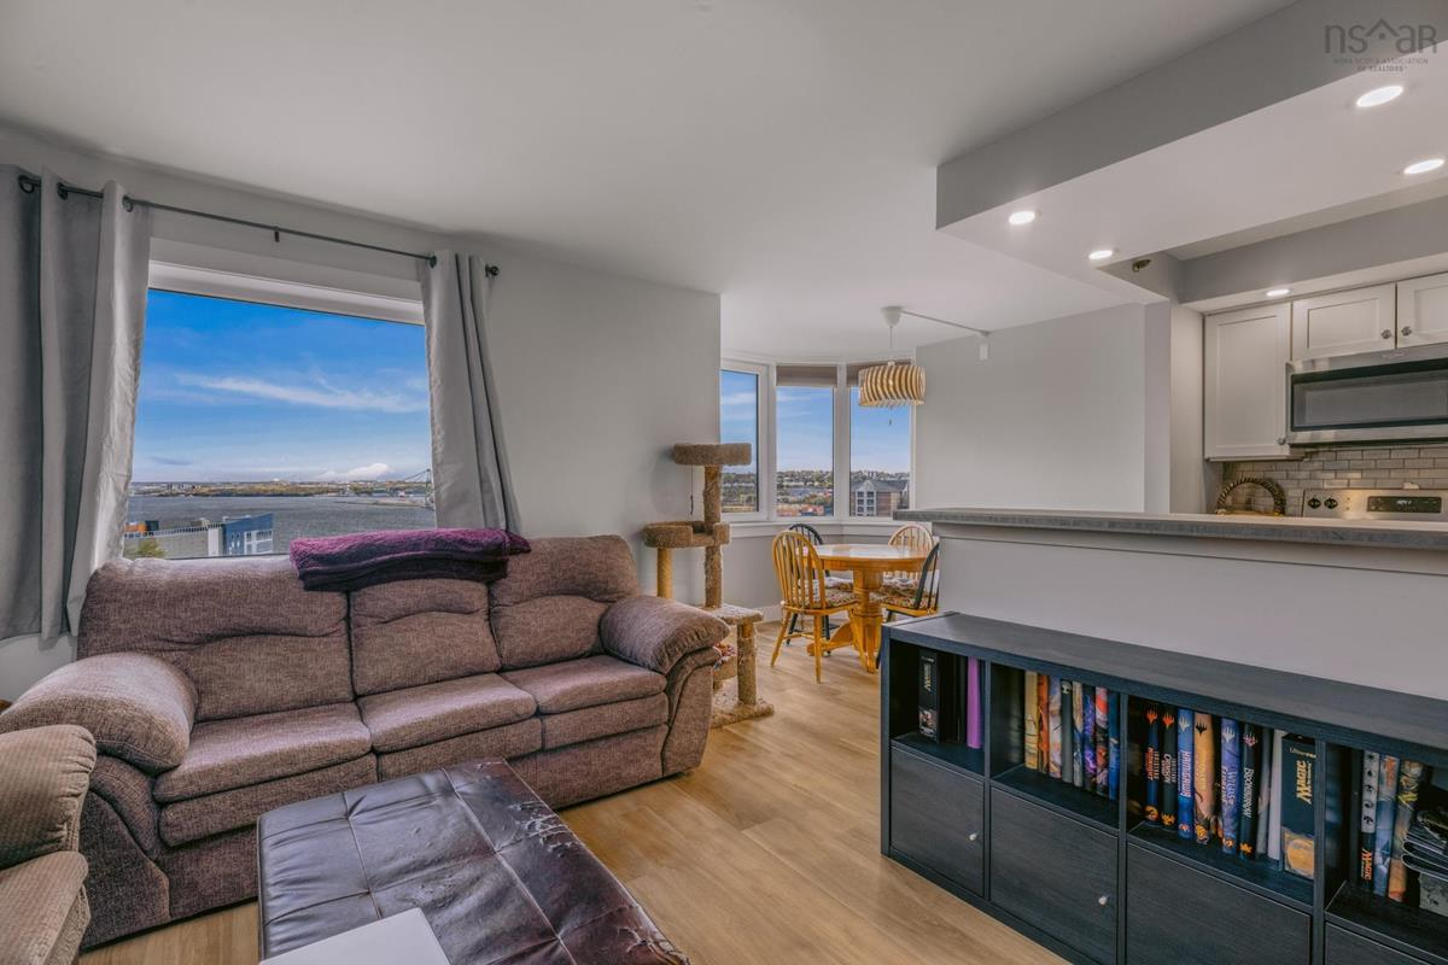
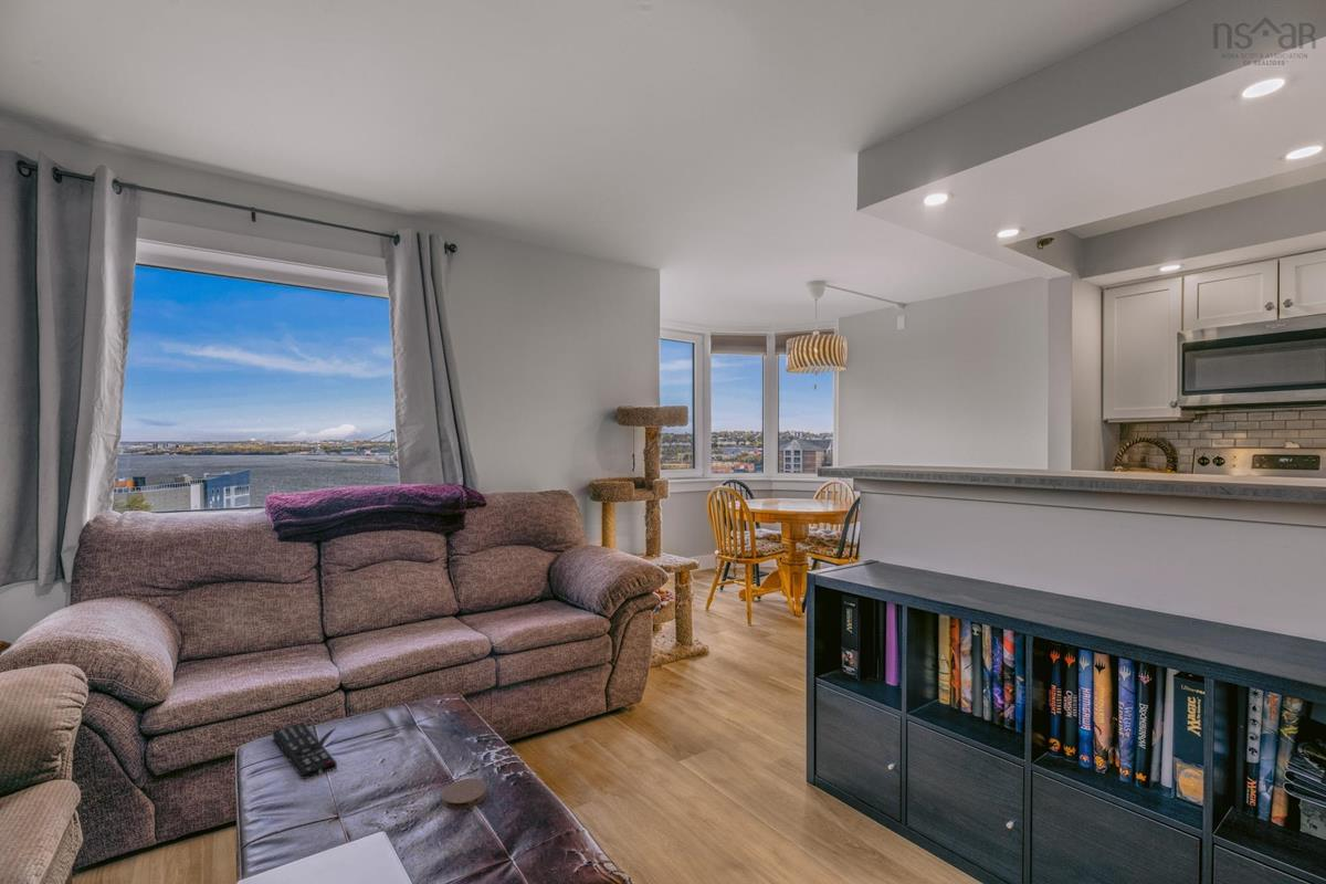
+ remote control [272,722,338,780]
+ coaster [441,778,487,810]
